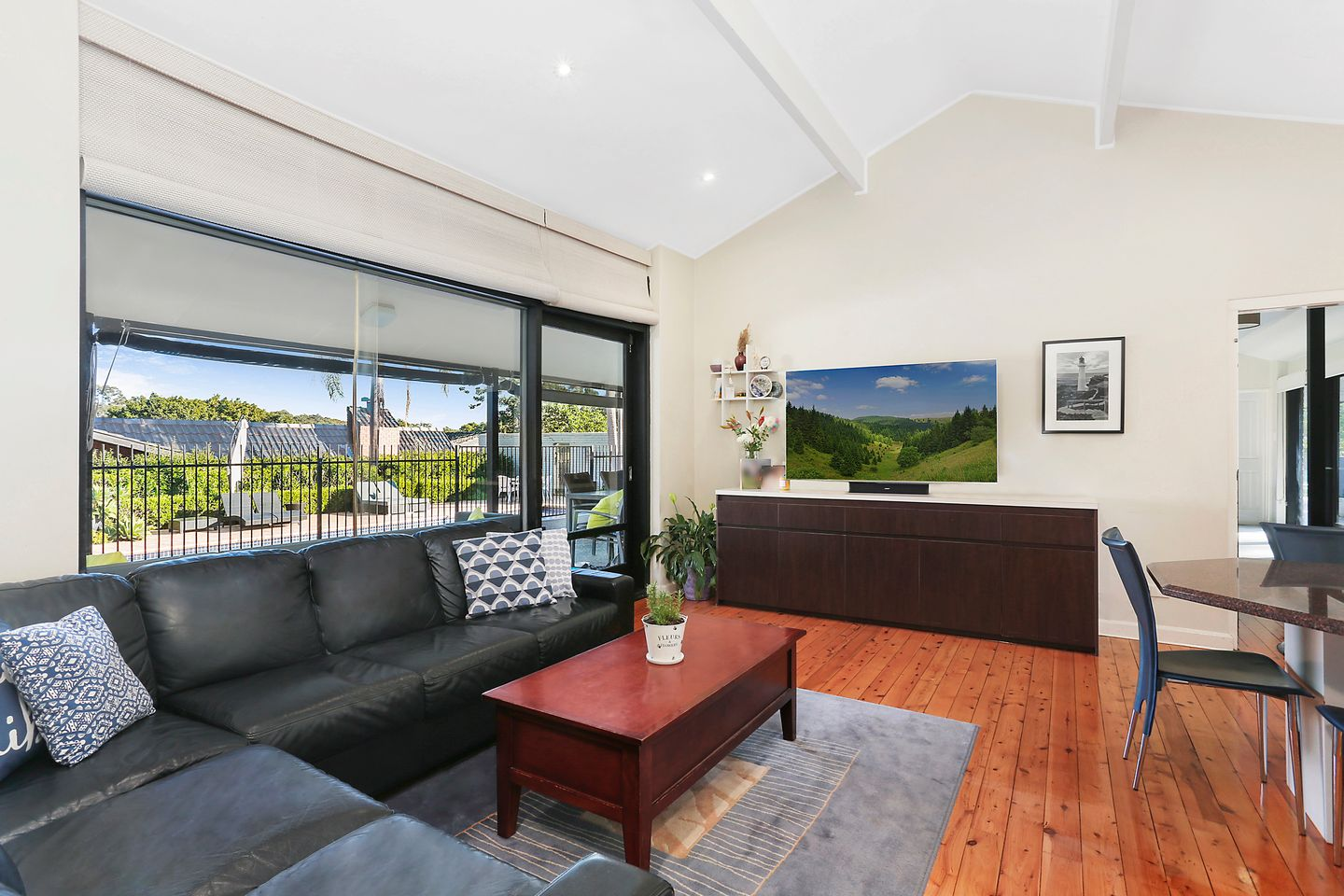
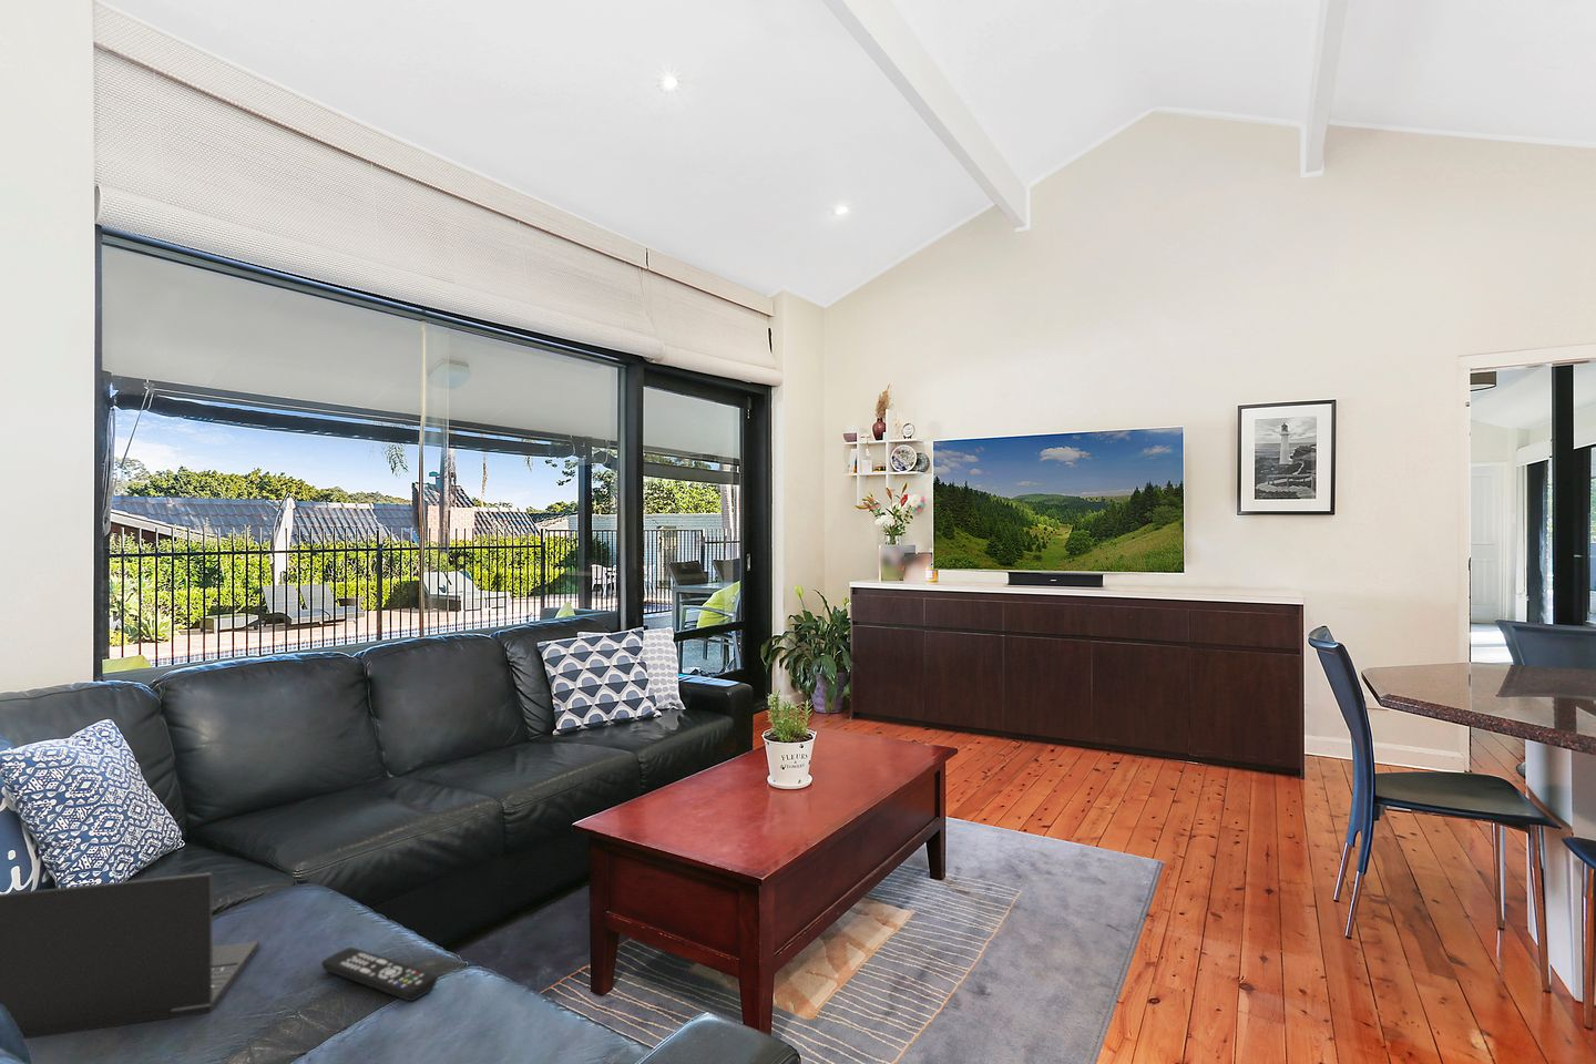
+ laptop [0,872,260,1039]
+ remote control [321,946,439,1002]
